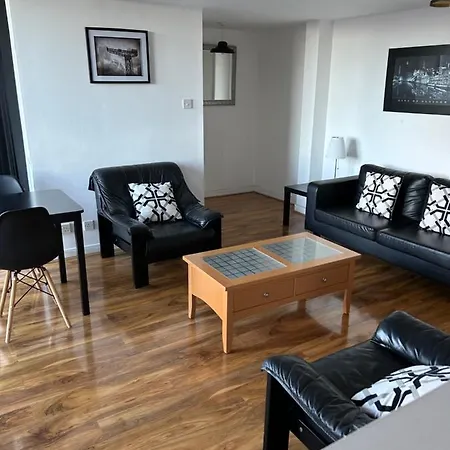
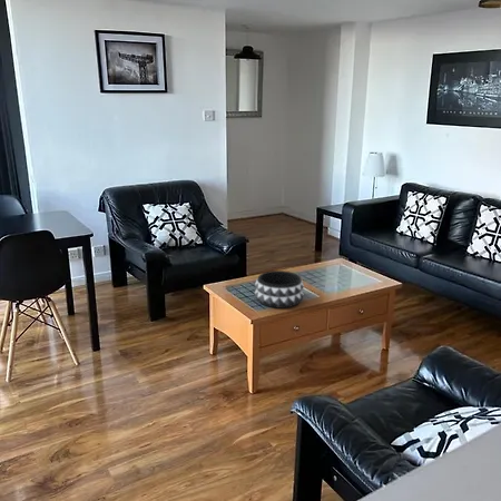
+ decorative bowl [254,269,305,310]
